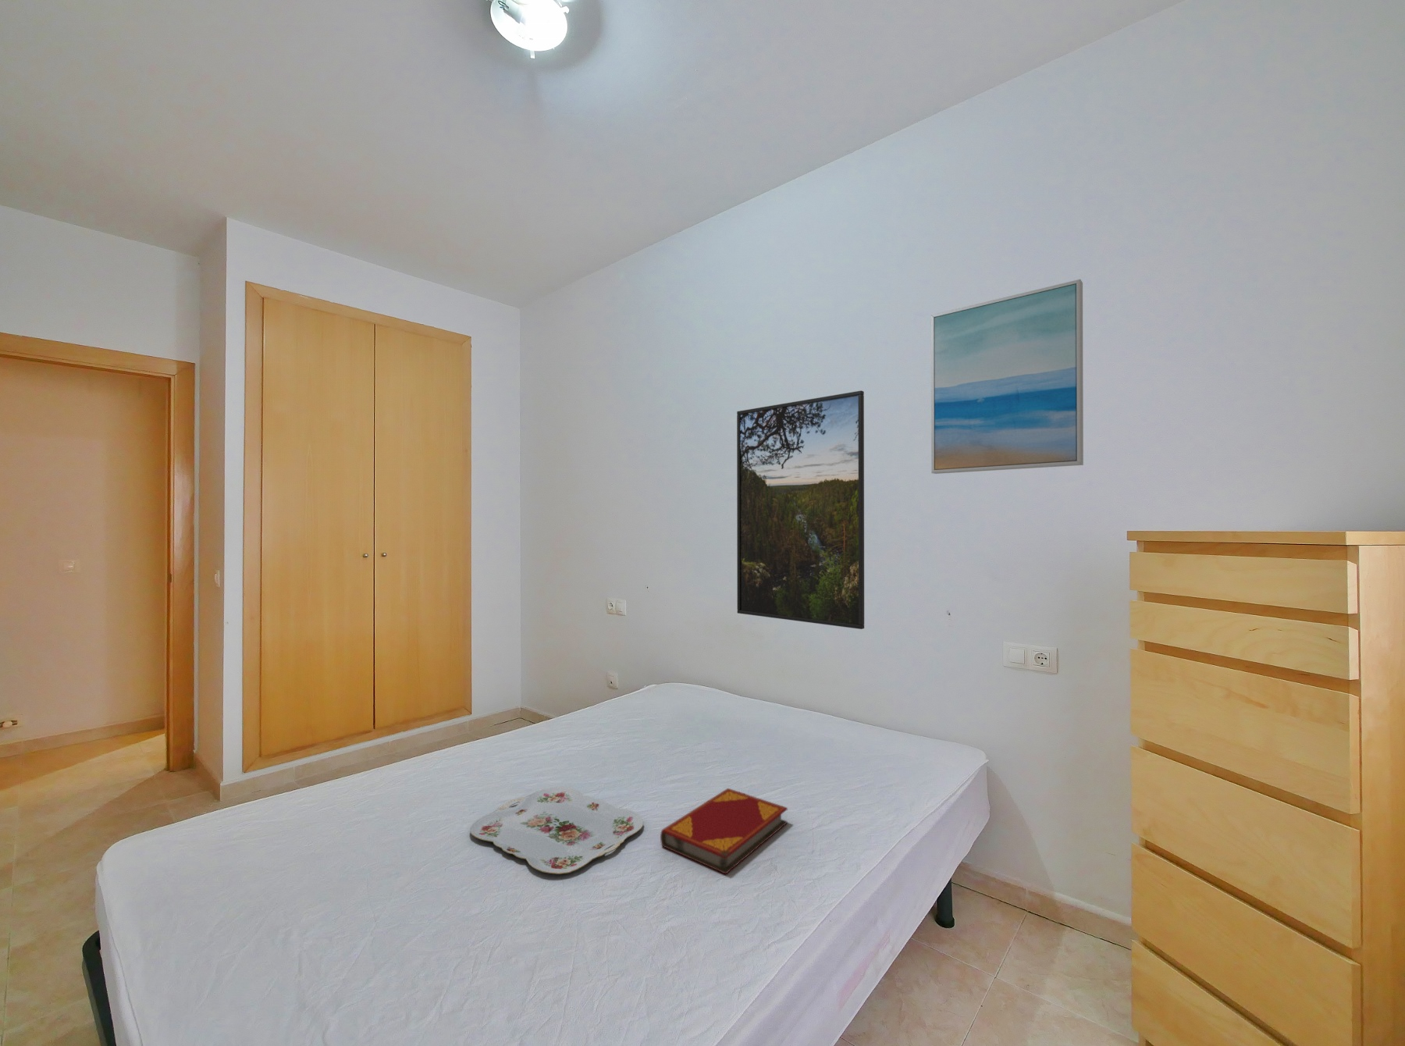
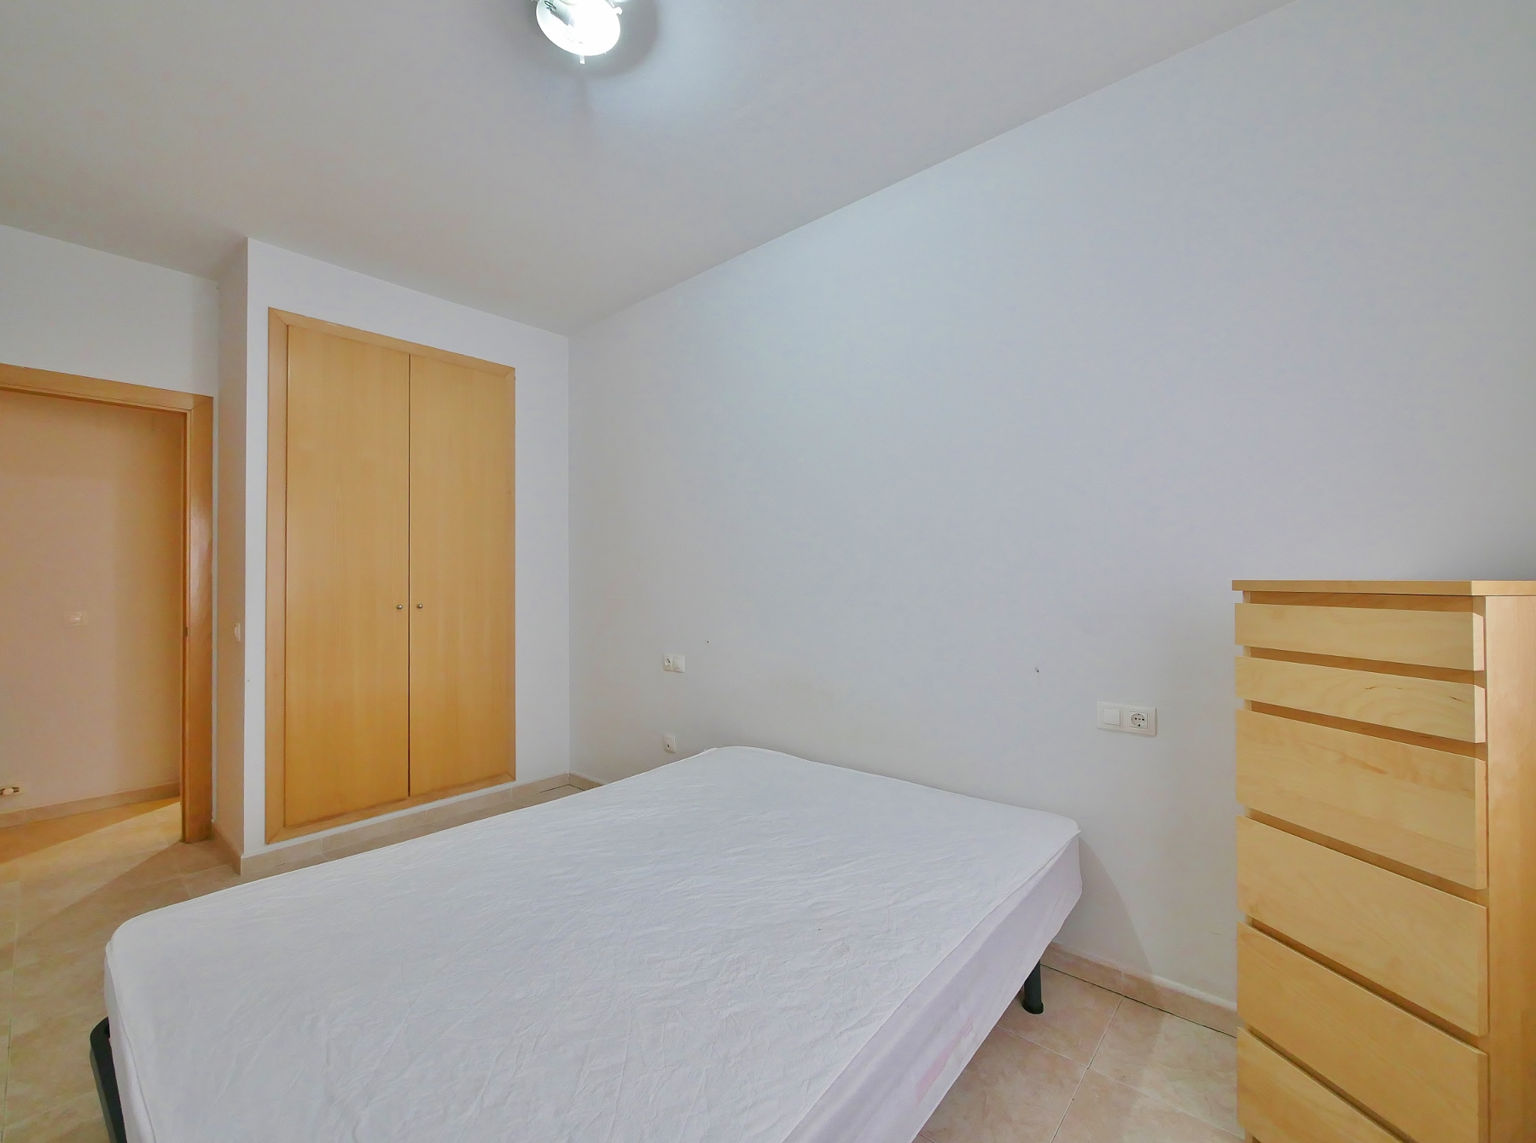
- serving tray [469,786,644,875]
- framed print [736,390,865,630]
- wall art [930,279,1084,475]
- hardback book [659,788,789,875]
